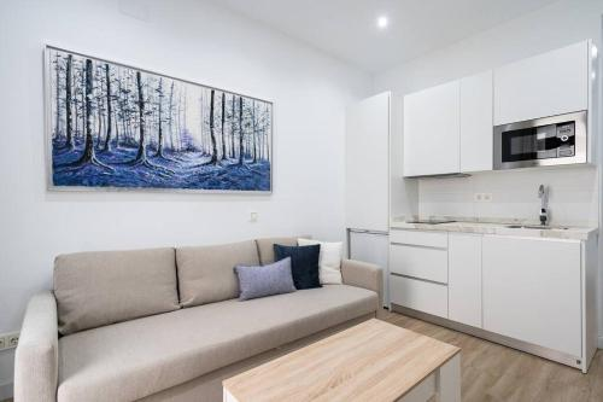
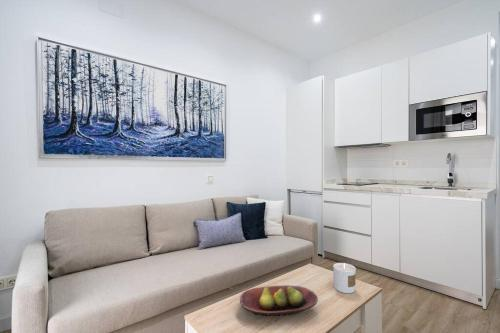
+ fruit bowl [239,284,319,317]
+ candle [332,262,357,294]
